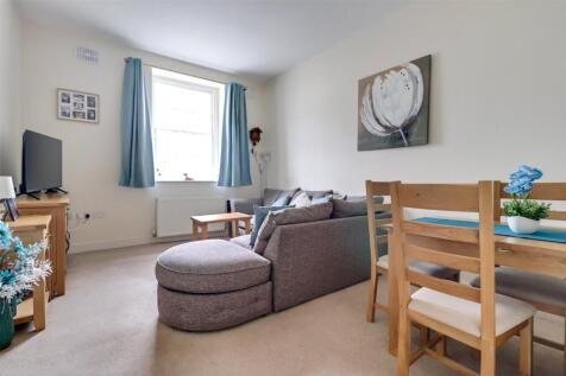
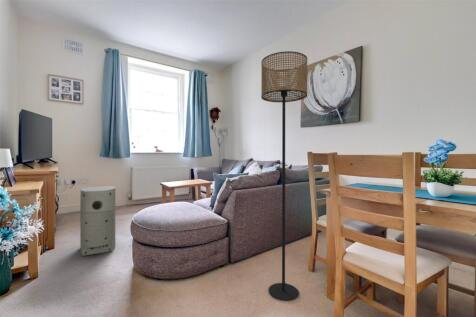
+ air purifier [79,185,116,257]
+ floor lamp [260,50,308,302]
